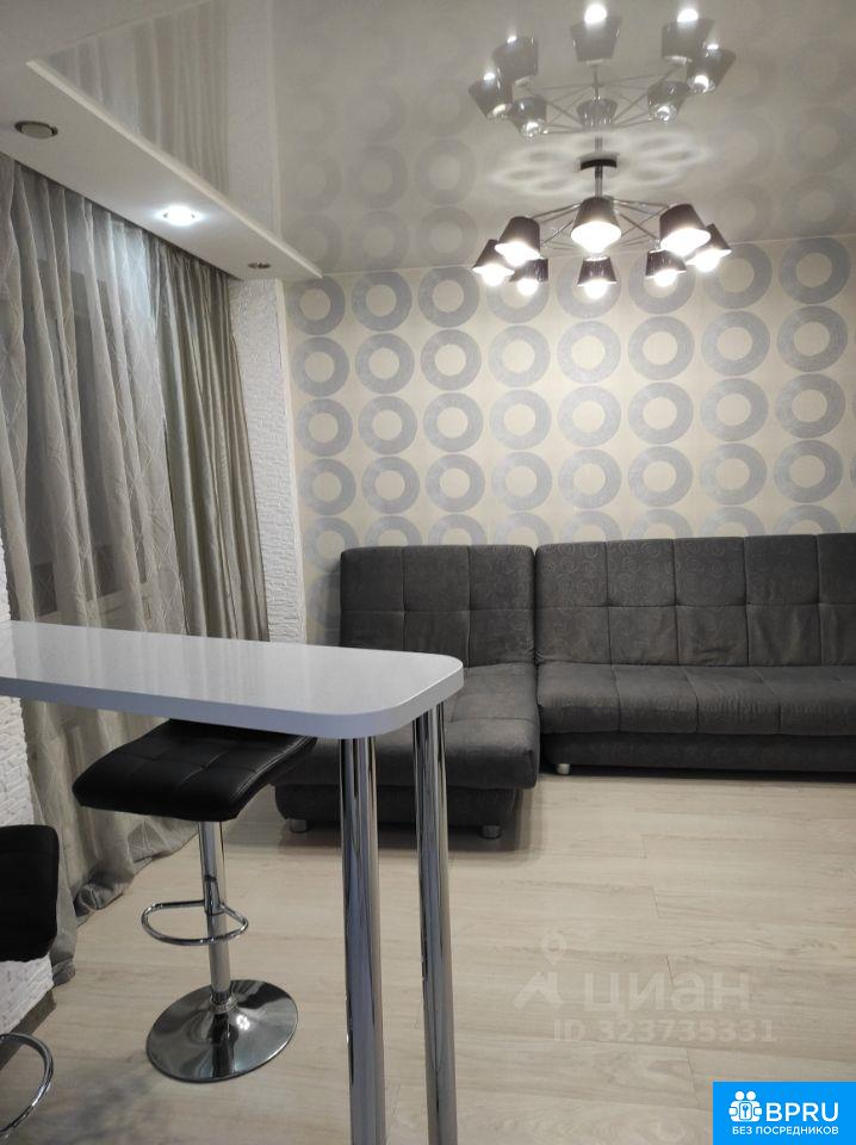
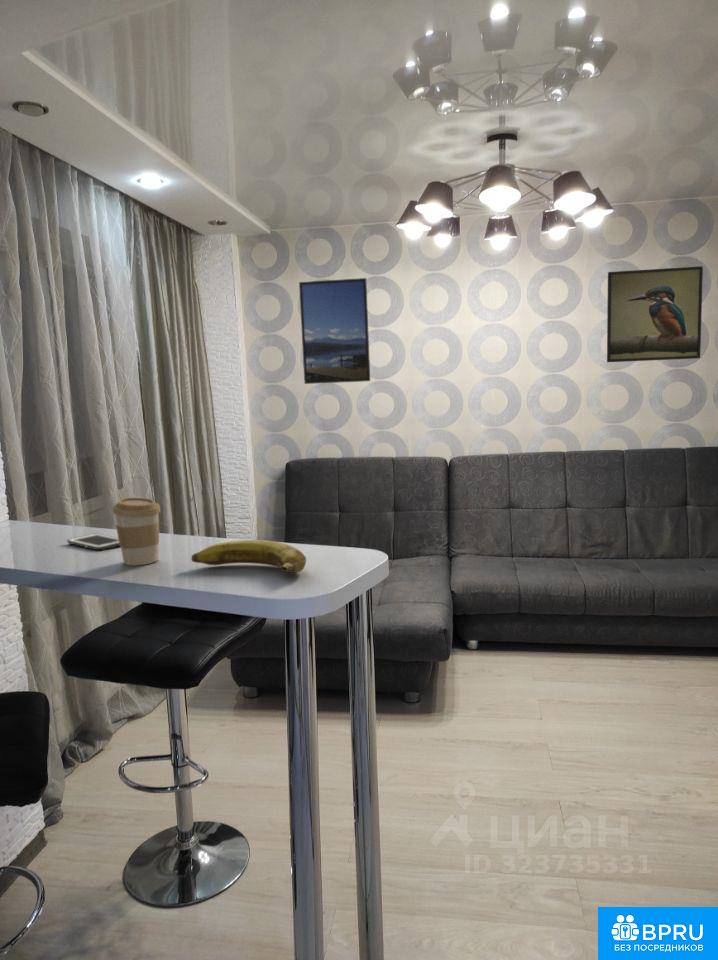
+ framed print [298,277,371,385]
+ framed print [606,265,704,363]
+ cell phone [66,533,120,551]
+ banana [191,539,307,574]
+ coffee cup [112,497,162,566]
